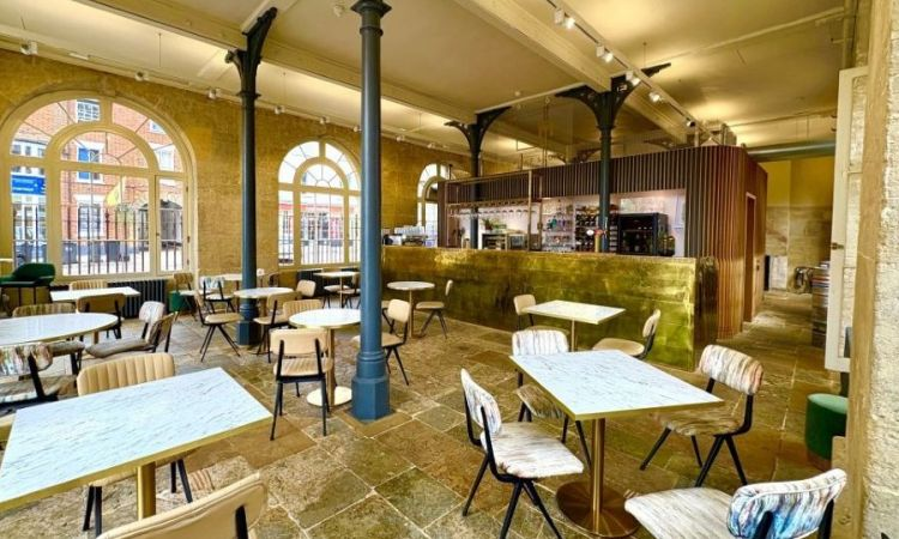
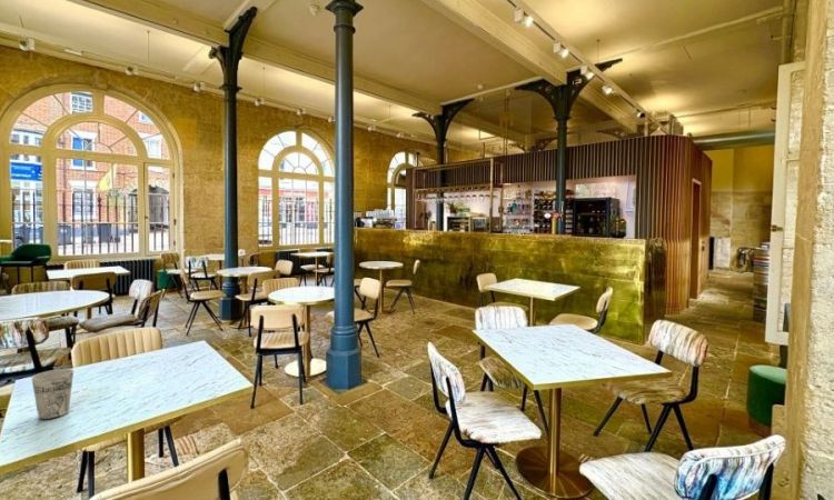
+ cup [31,368,75,421]
